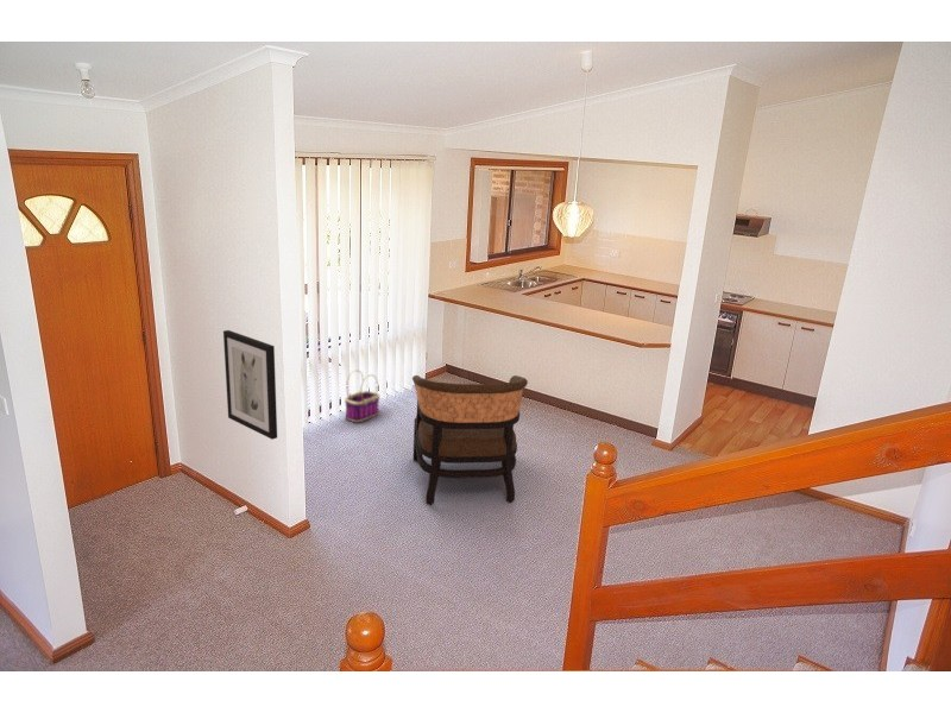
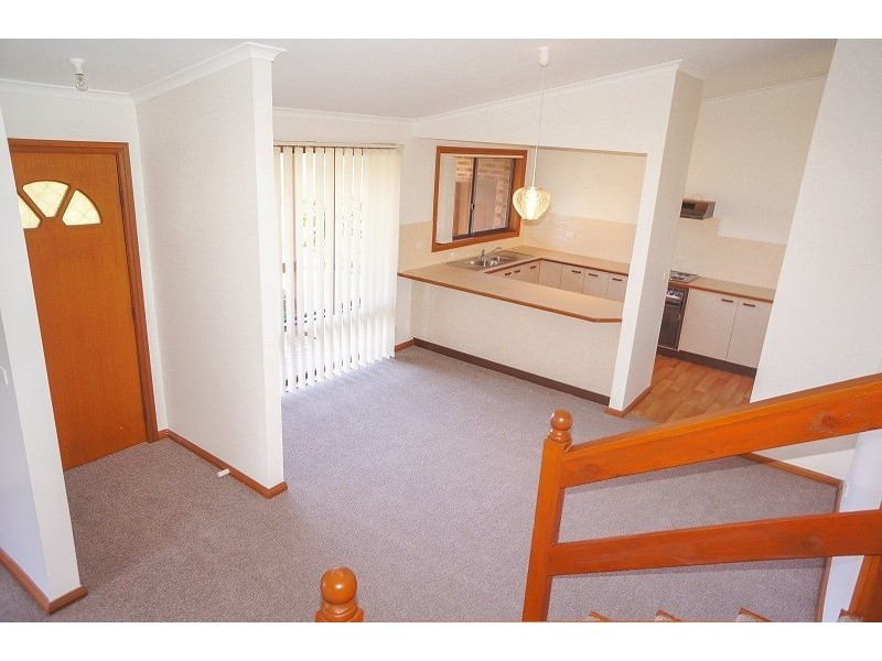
- wall art [222,329,278,441]
- basket [344,368,382,423]
- armchair [411,374,529,506]
